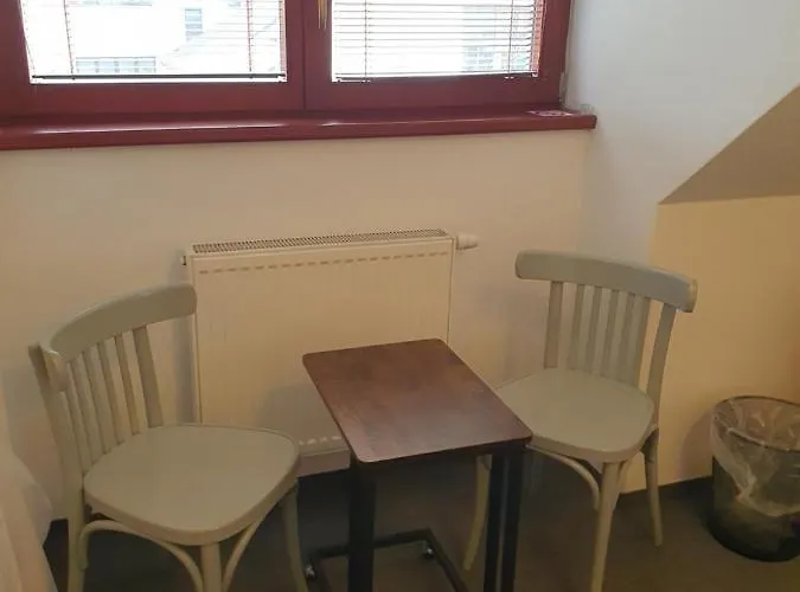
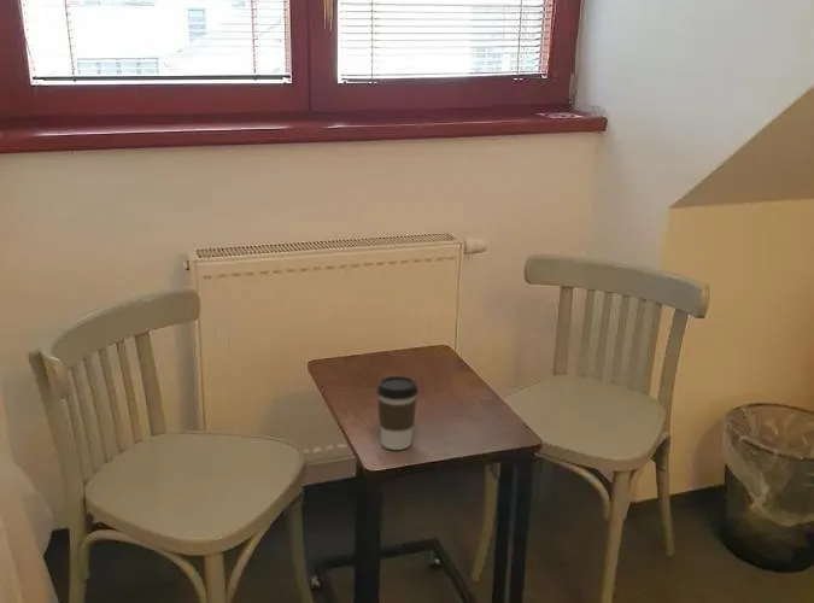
+ coffee cup [376,375,418,451]
